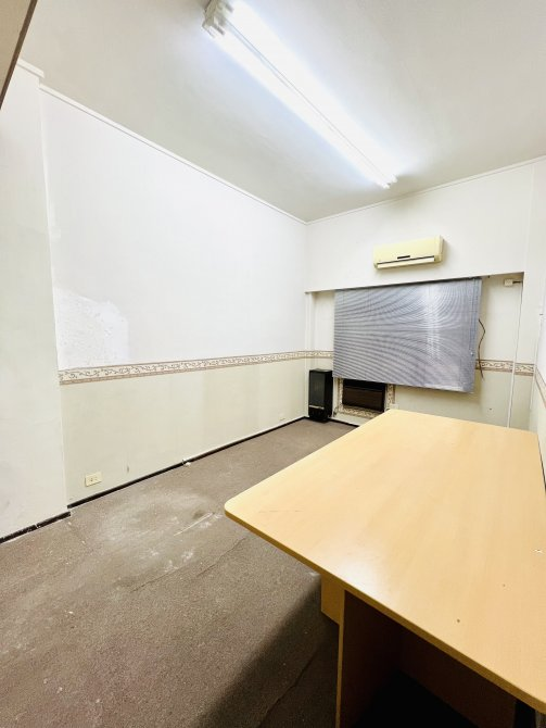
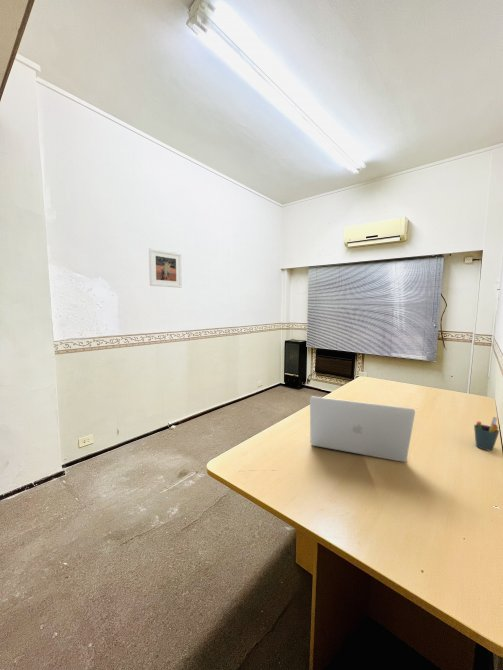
+ pen holder [473,416,500,452]
+ laptop [309,396,416,463]
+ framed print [148,248,183,289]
